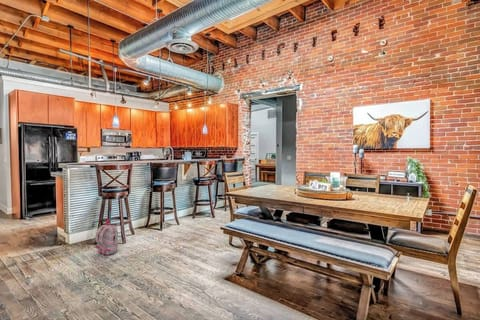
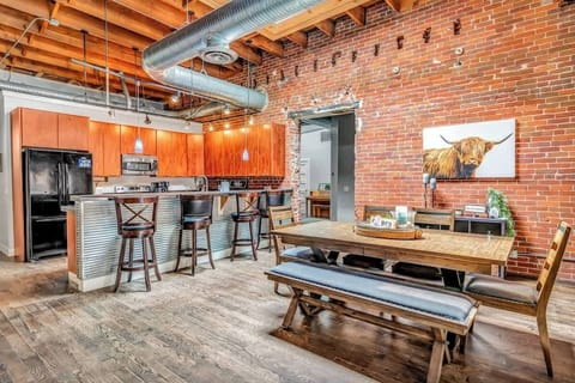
- backpack [94,219,119,256]
